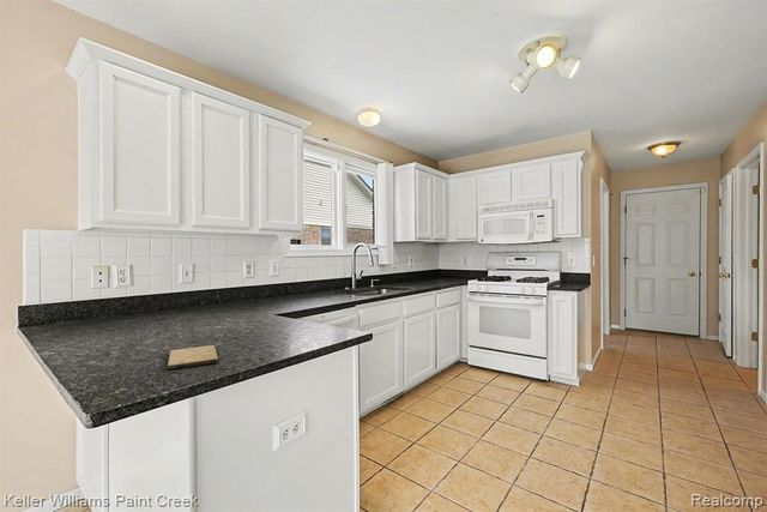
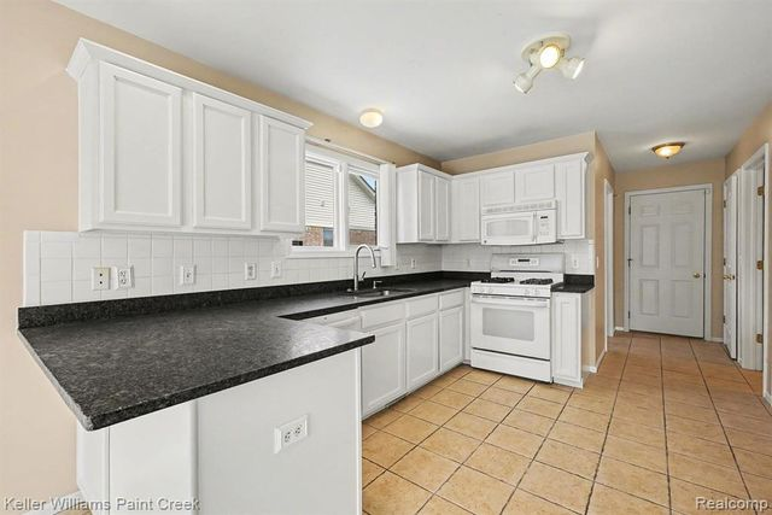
- cutting board [167,344,219,371]
